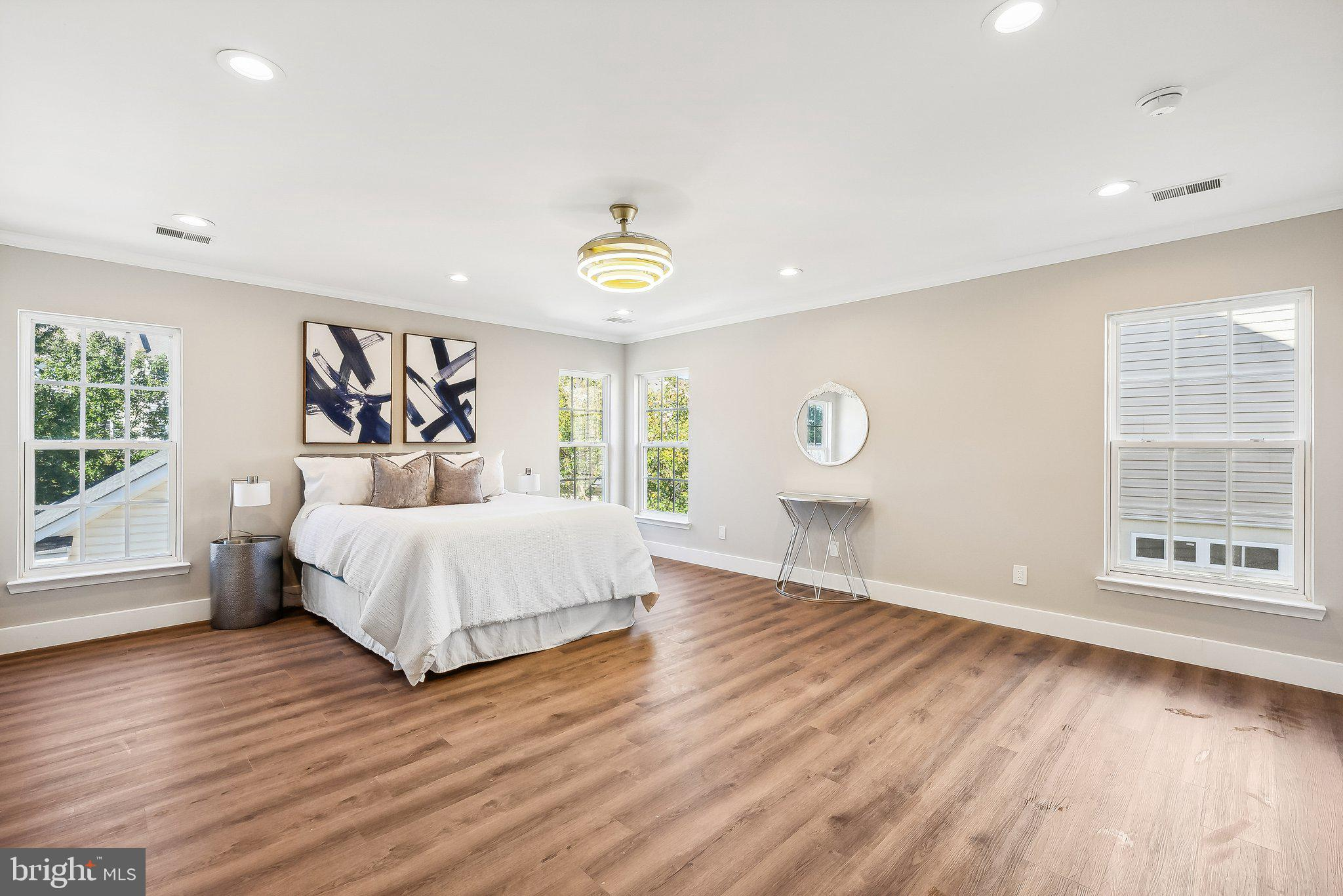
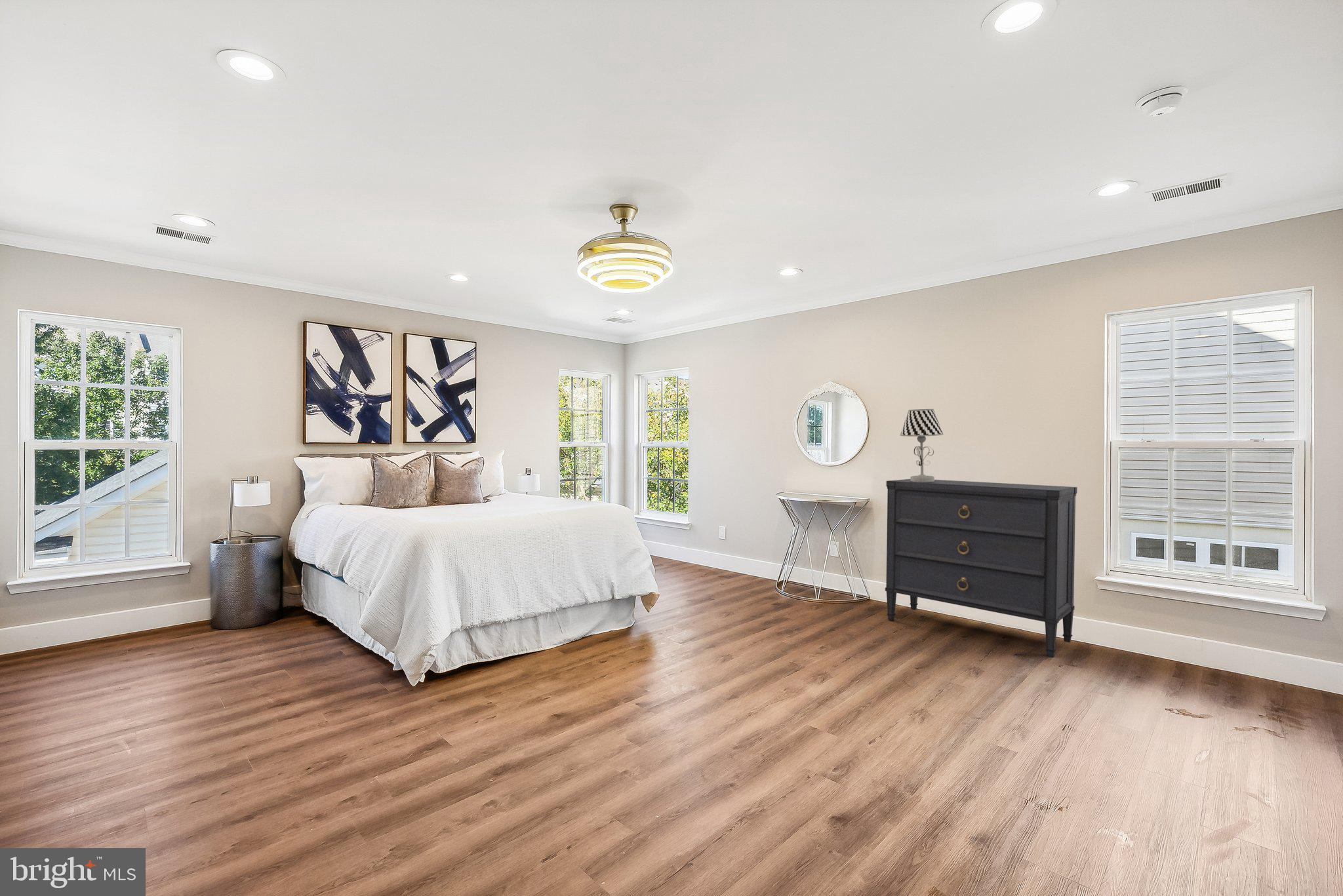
+ table lamp [900,408,944,482]
+ dresser [885,478,1078,658]
